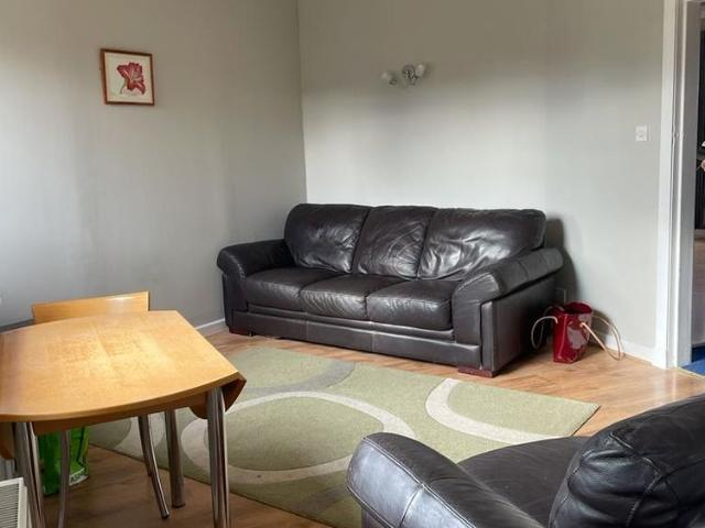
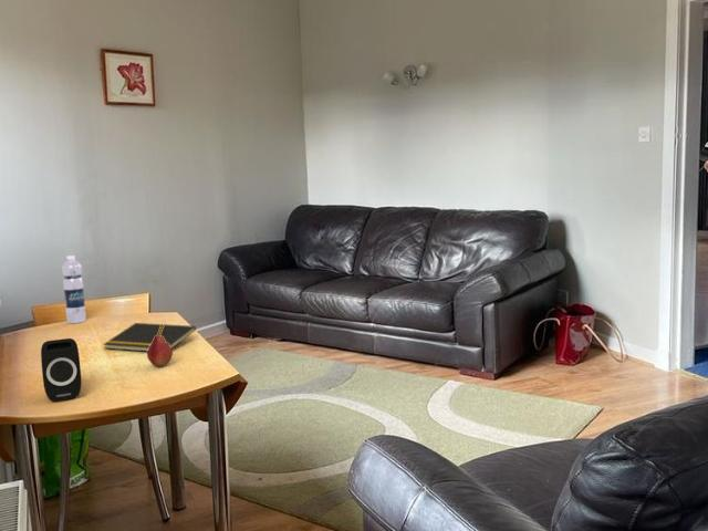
+ notepad [102,322,197,353]
+ water bottle [61,254,87,324]
+ speaker [40,337,82,403]
+ fruit [146,323,174,367]
